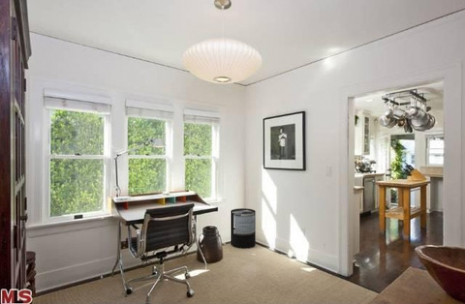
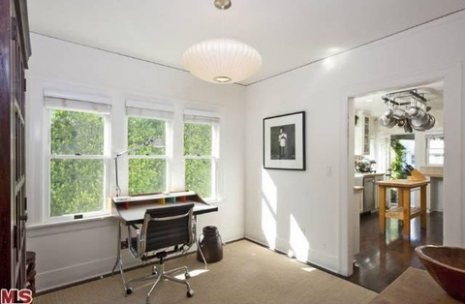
- trash can [230,207,257,250]
